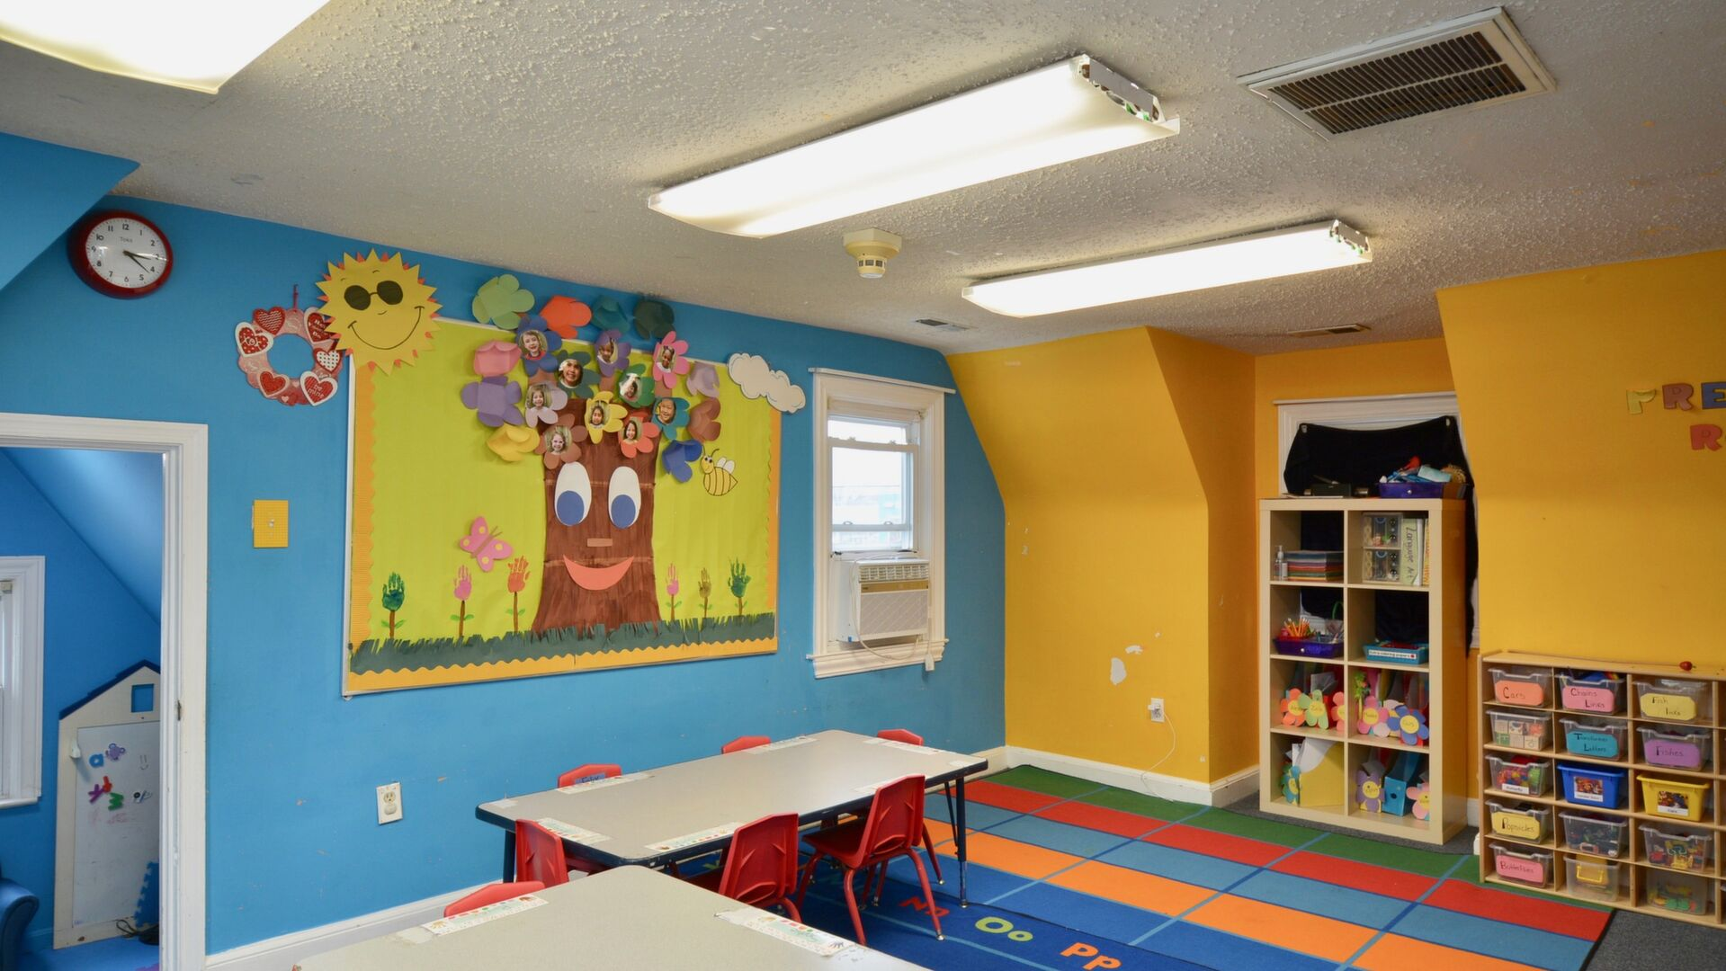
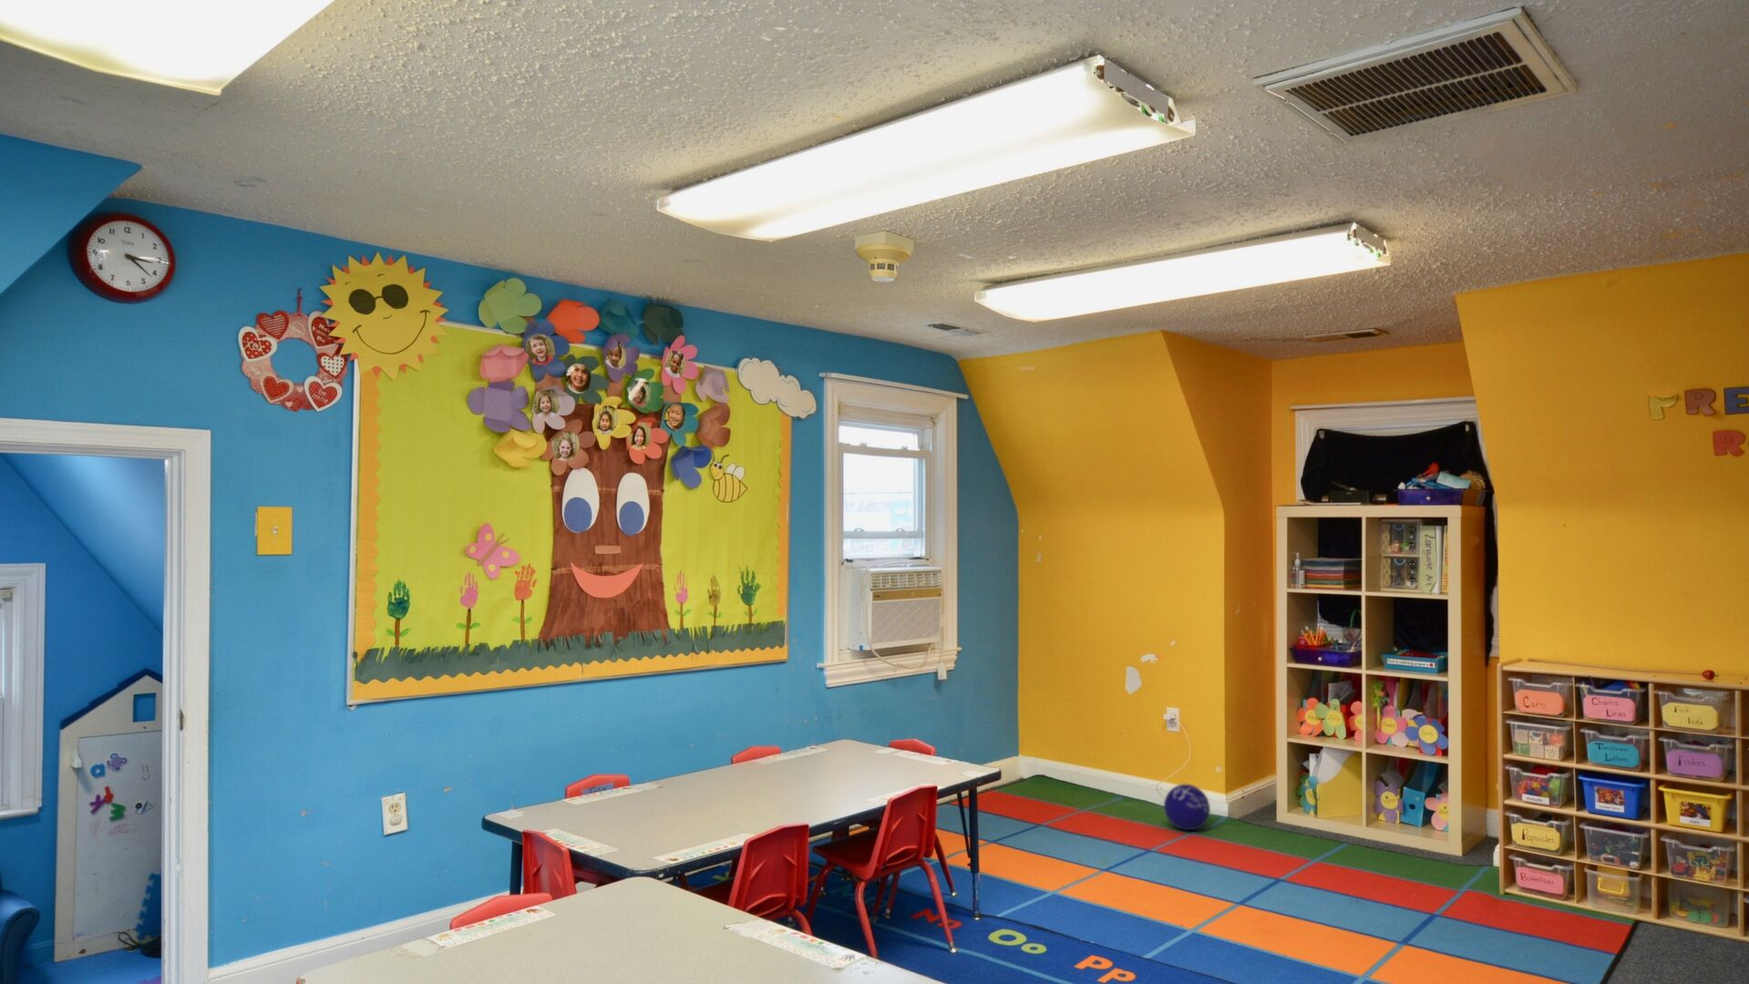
+ ball [1163,783,1211,831]
